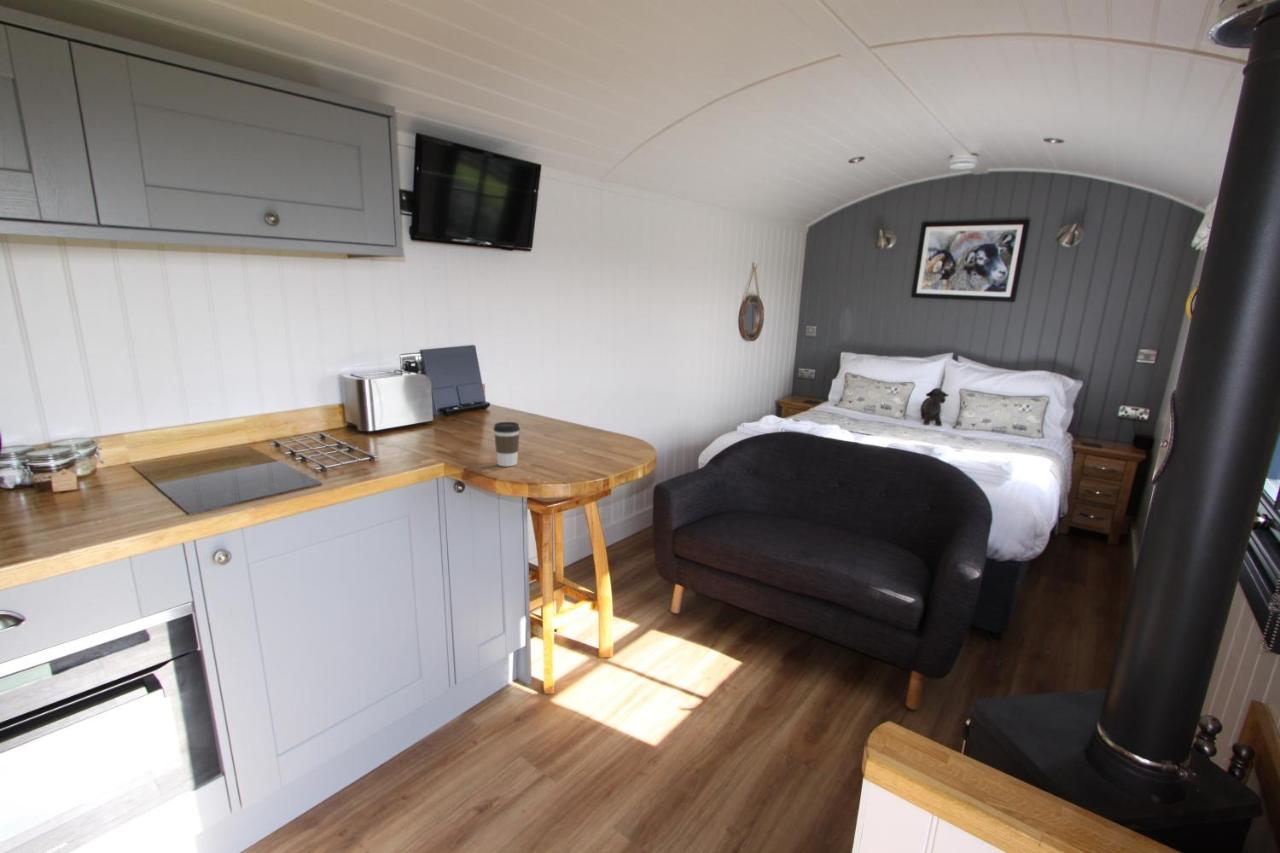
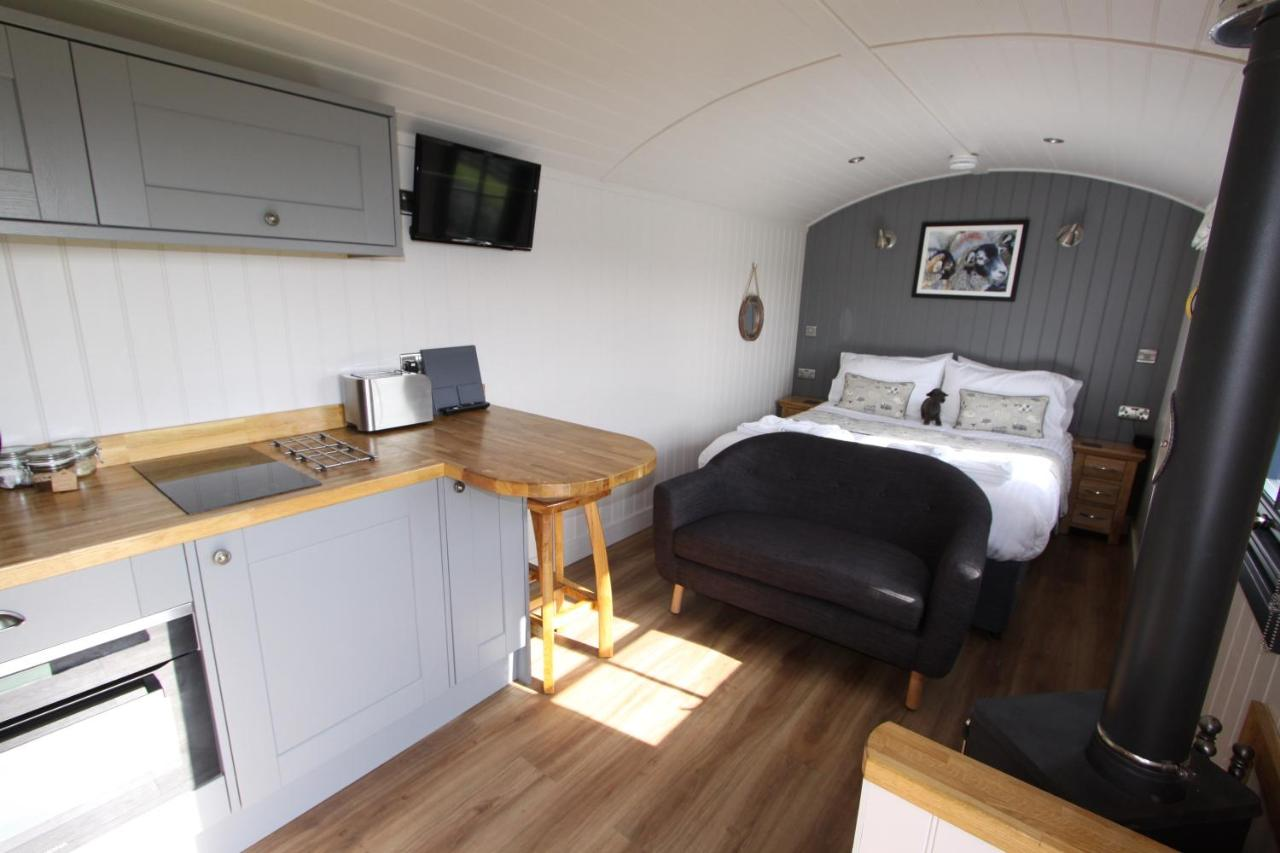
- coffee cup [492,421,521,467]
